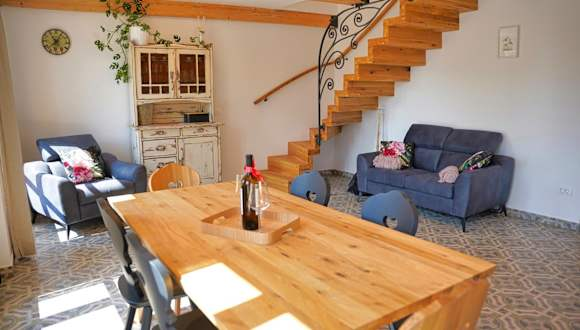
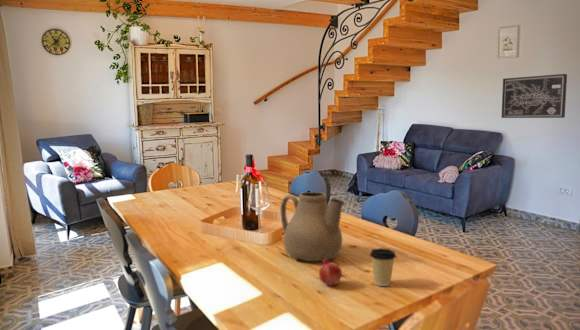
+ coffee cup [369,247,397,287]
+ fruit [318,258,343,287]
+ wall art [501,73,568,119]
+ teapot [279,191,345,262]
